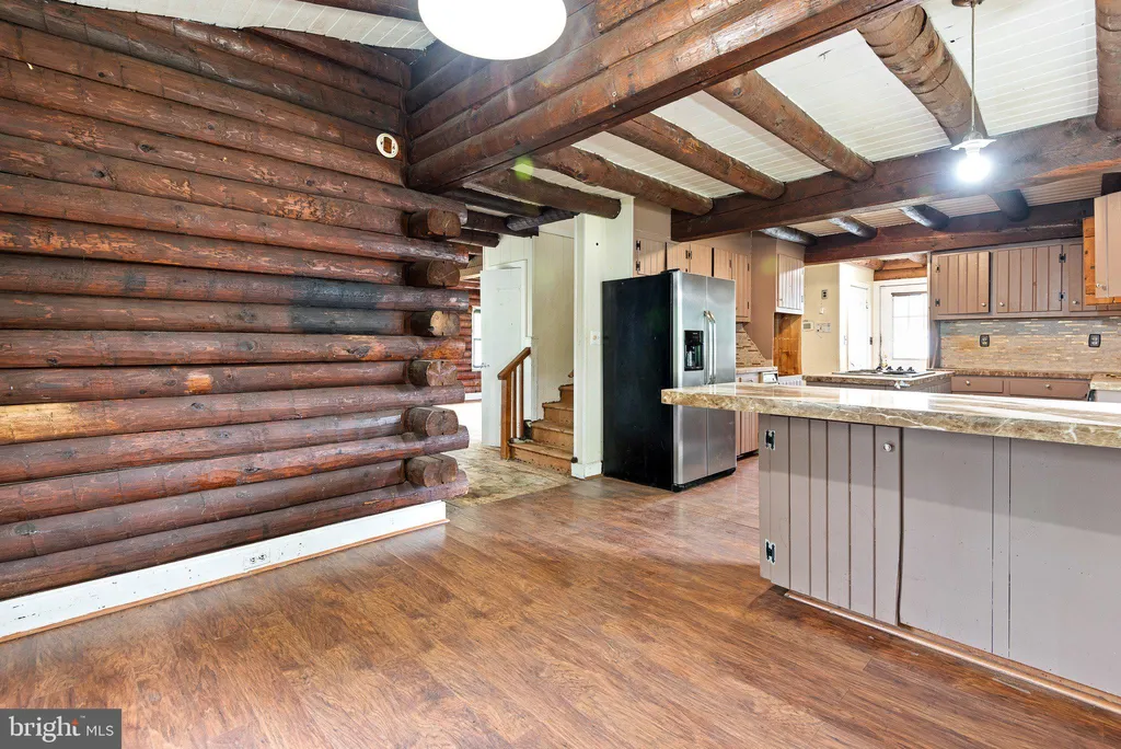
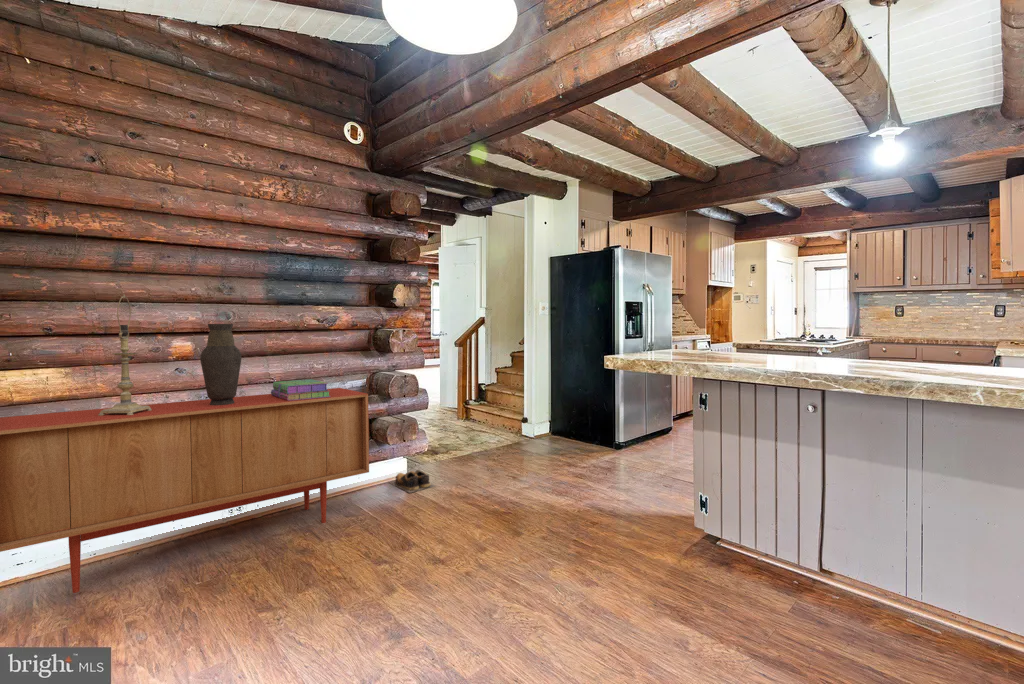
+ stack of books [270,378,331,401]
+ shoes [389,469,437,494]
+ sideboard [0,387,370,594]
+ vase [199,323,242,405]
+ table lamp [98,293,152,416]
